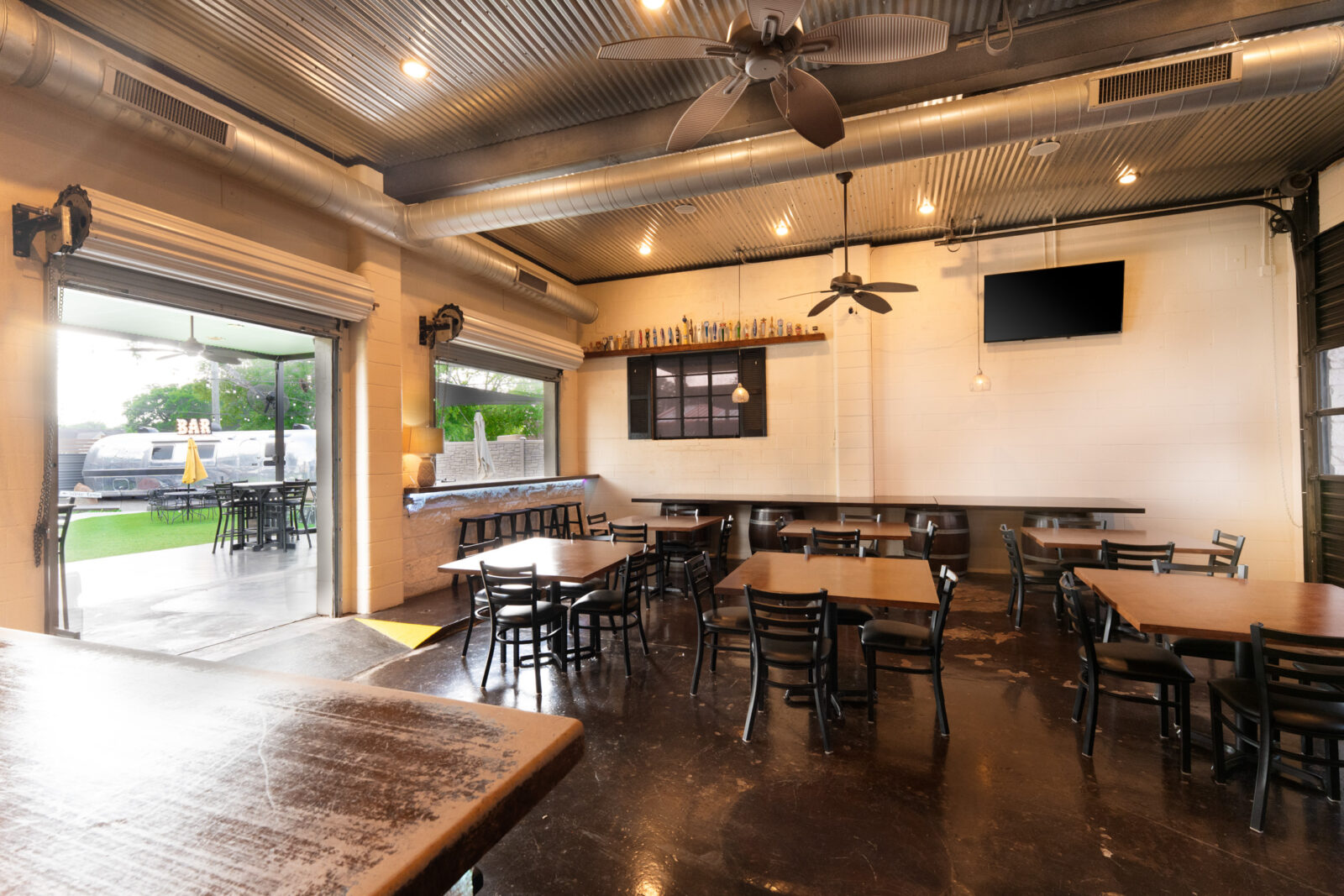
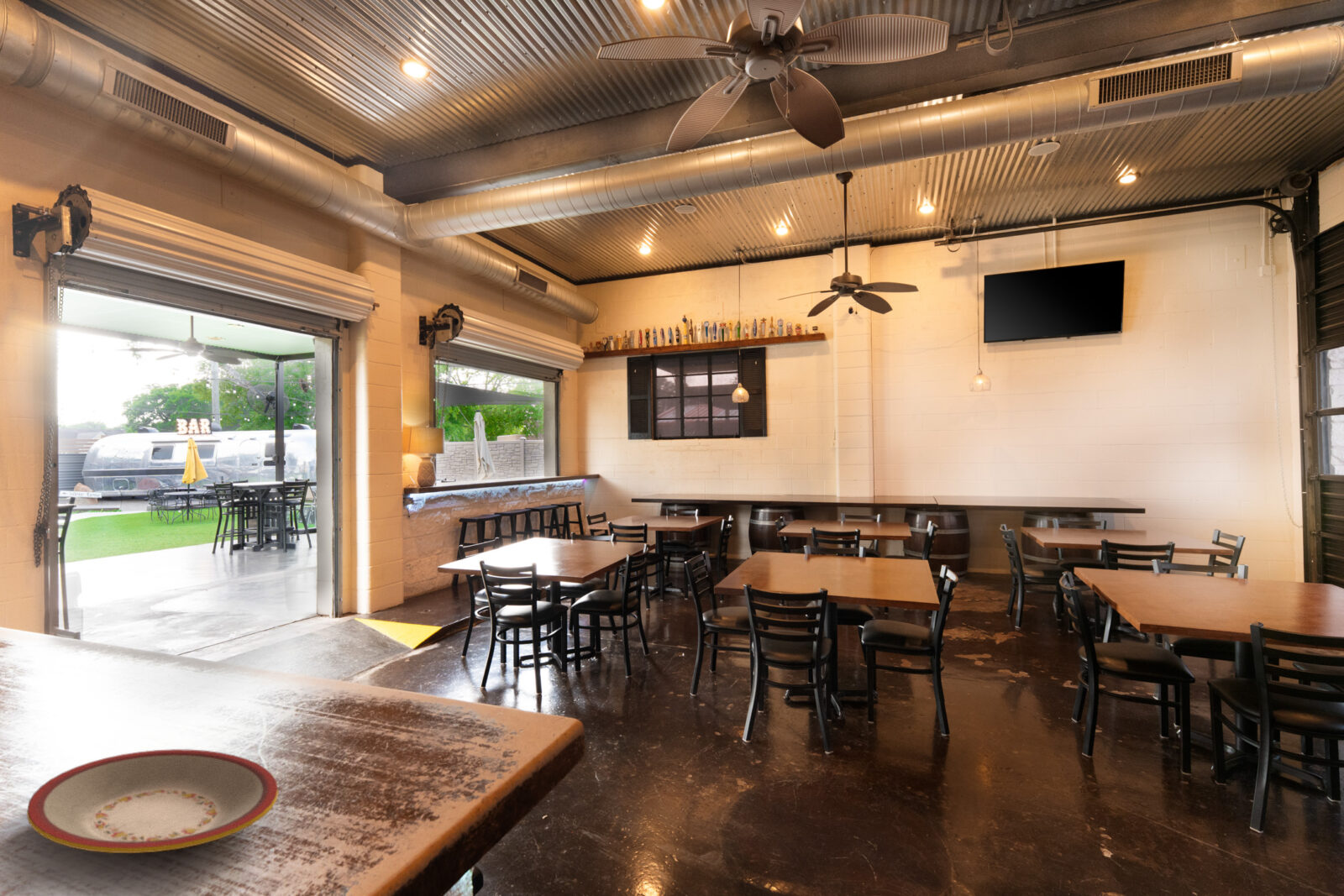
+ plate [26,748,279,854]
